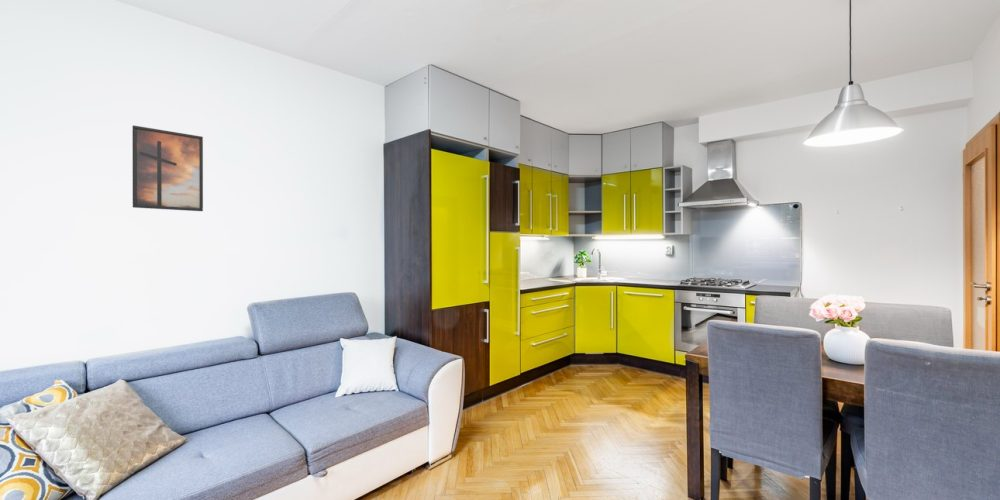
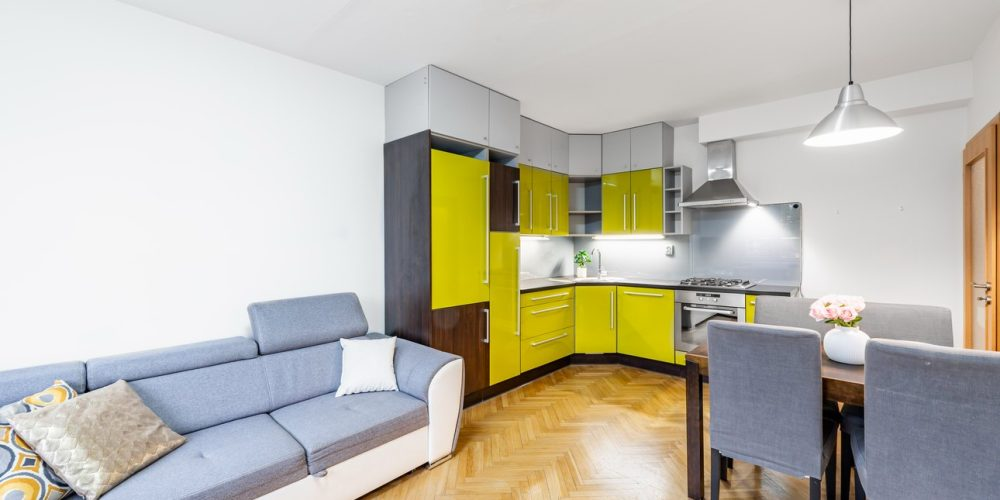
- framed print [131,125,204,212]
